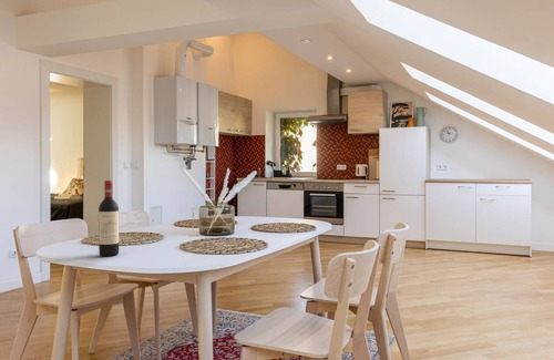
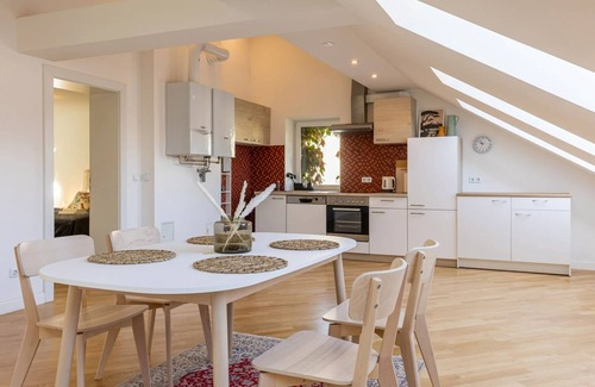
- wine bottle [98,179,120,257]
